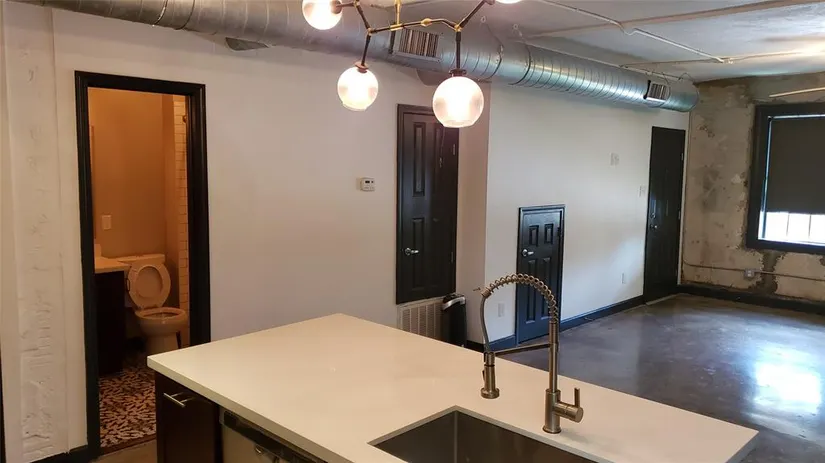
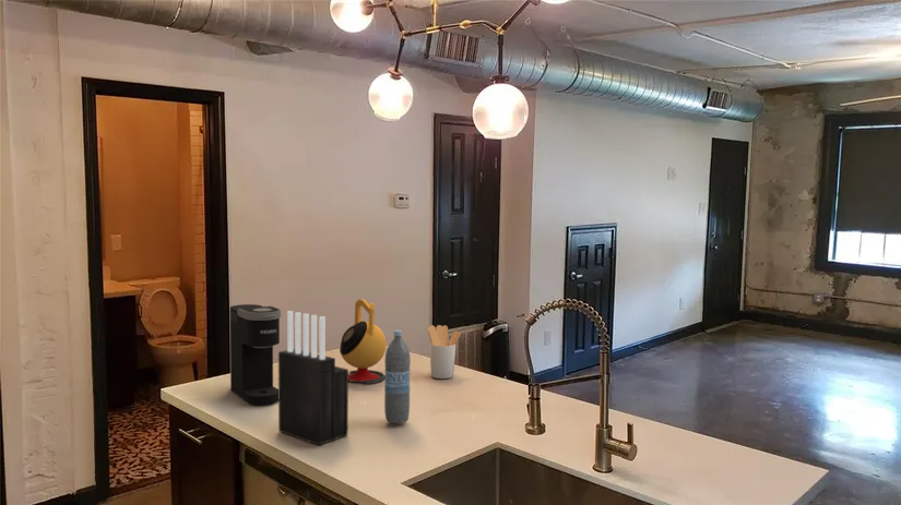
+ knife block [277,310,349,446]
+ coffee maker [229,303,282,406]
+ utensil holder [427,324,462,380]
+ kettle [339,298,388,385]
+ water bottle [383,329,412,425]
